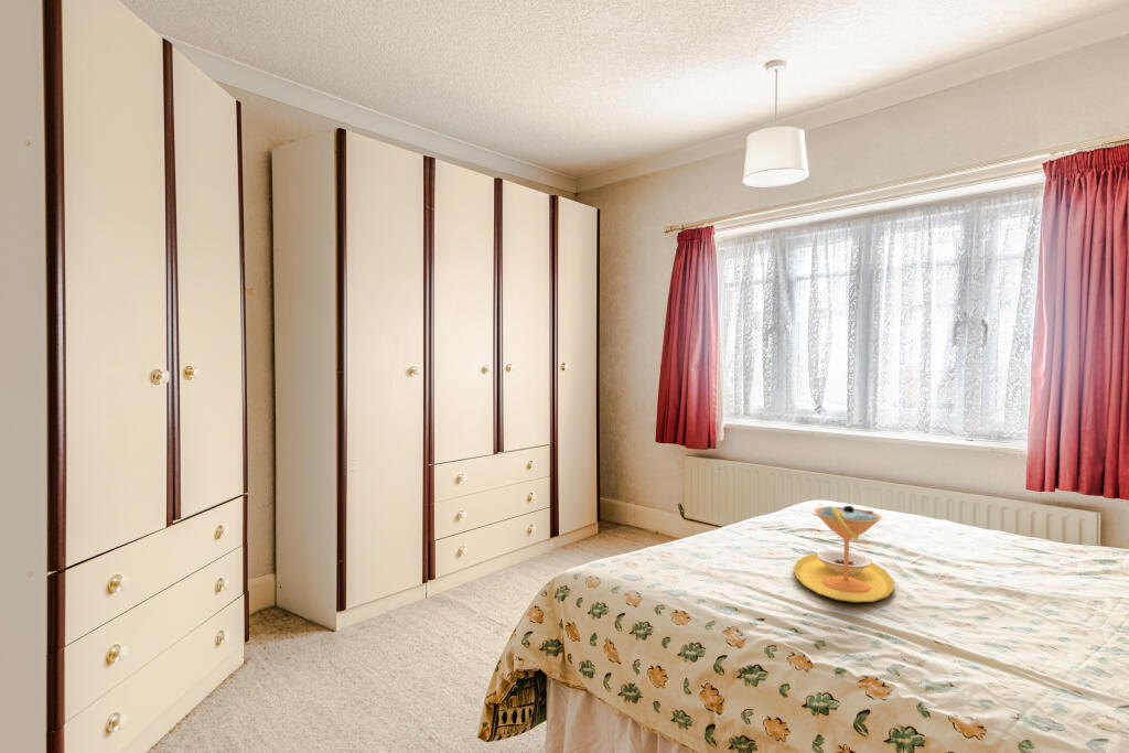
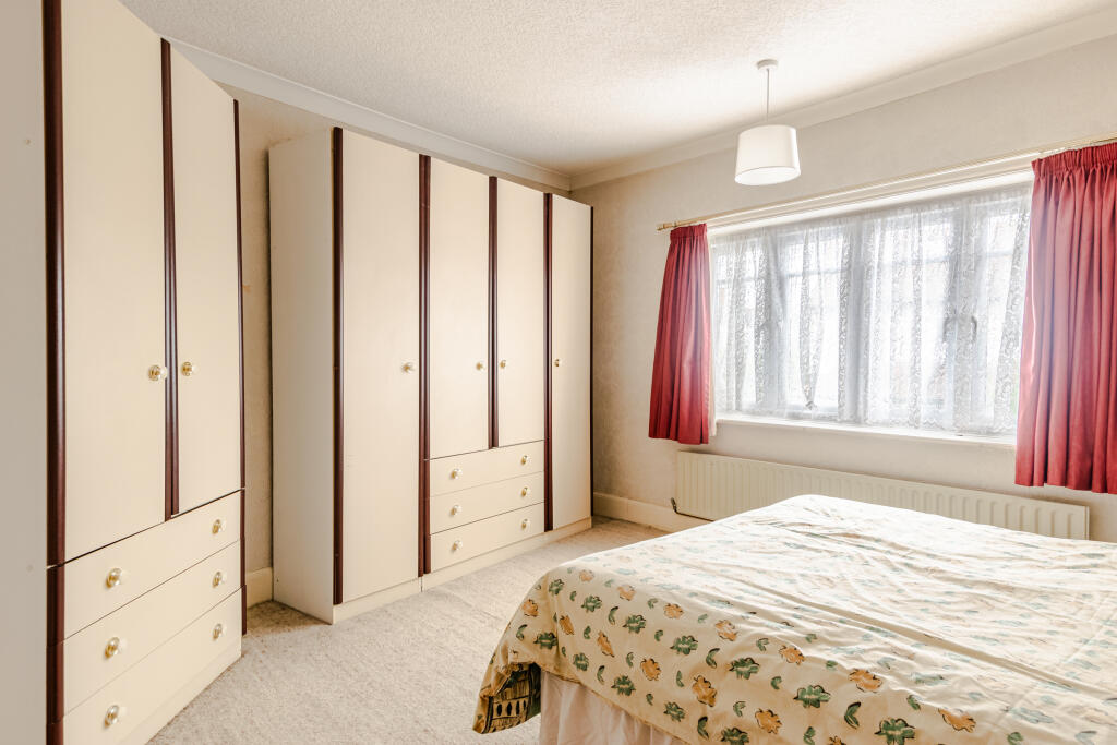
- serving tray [793,505,895,603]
